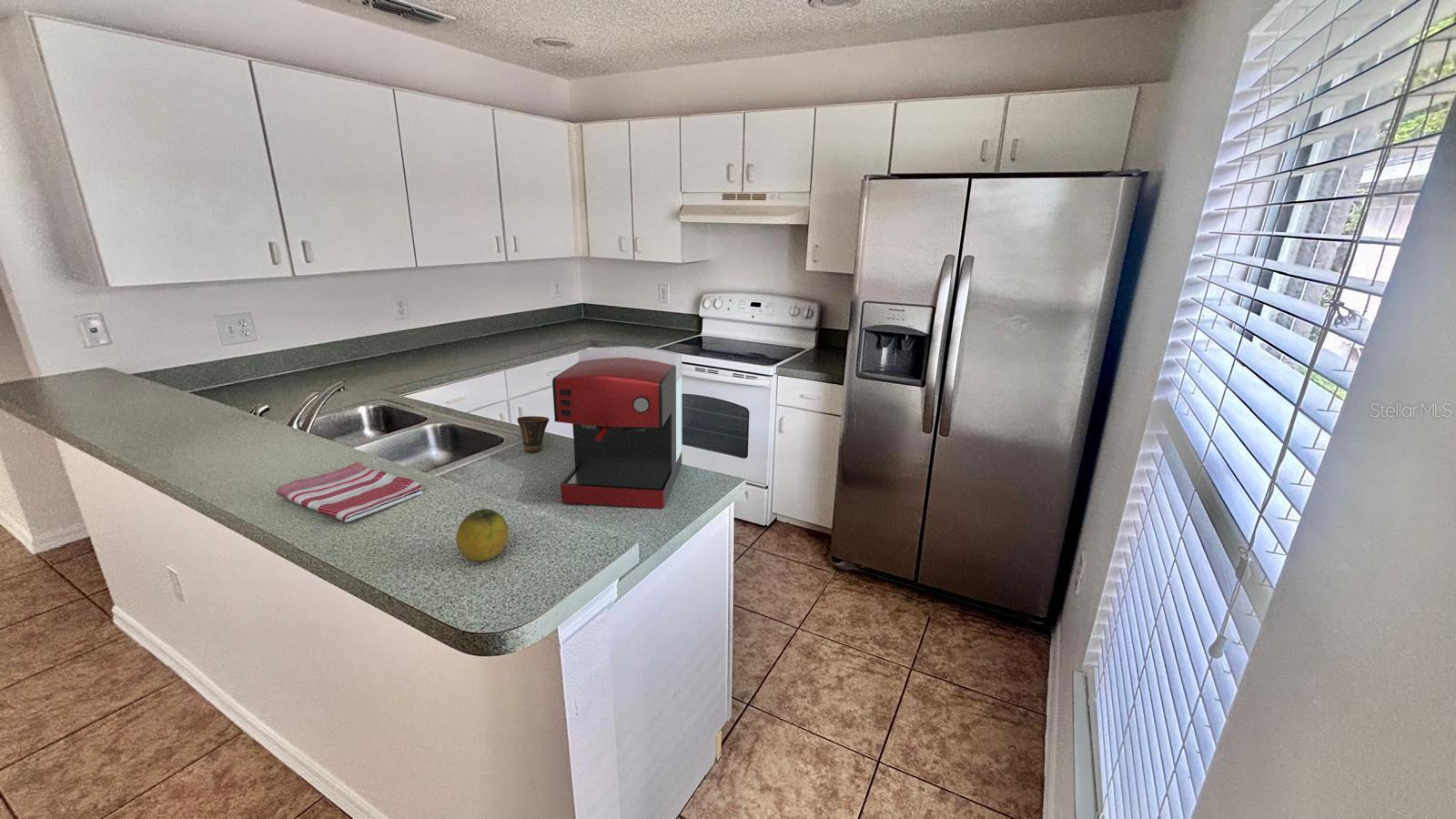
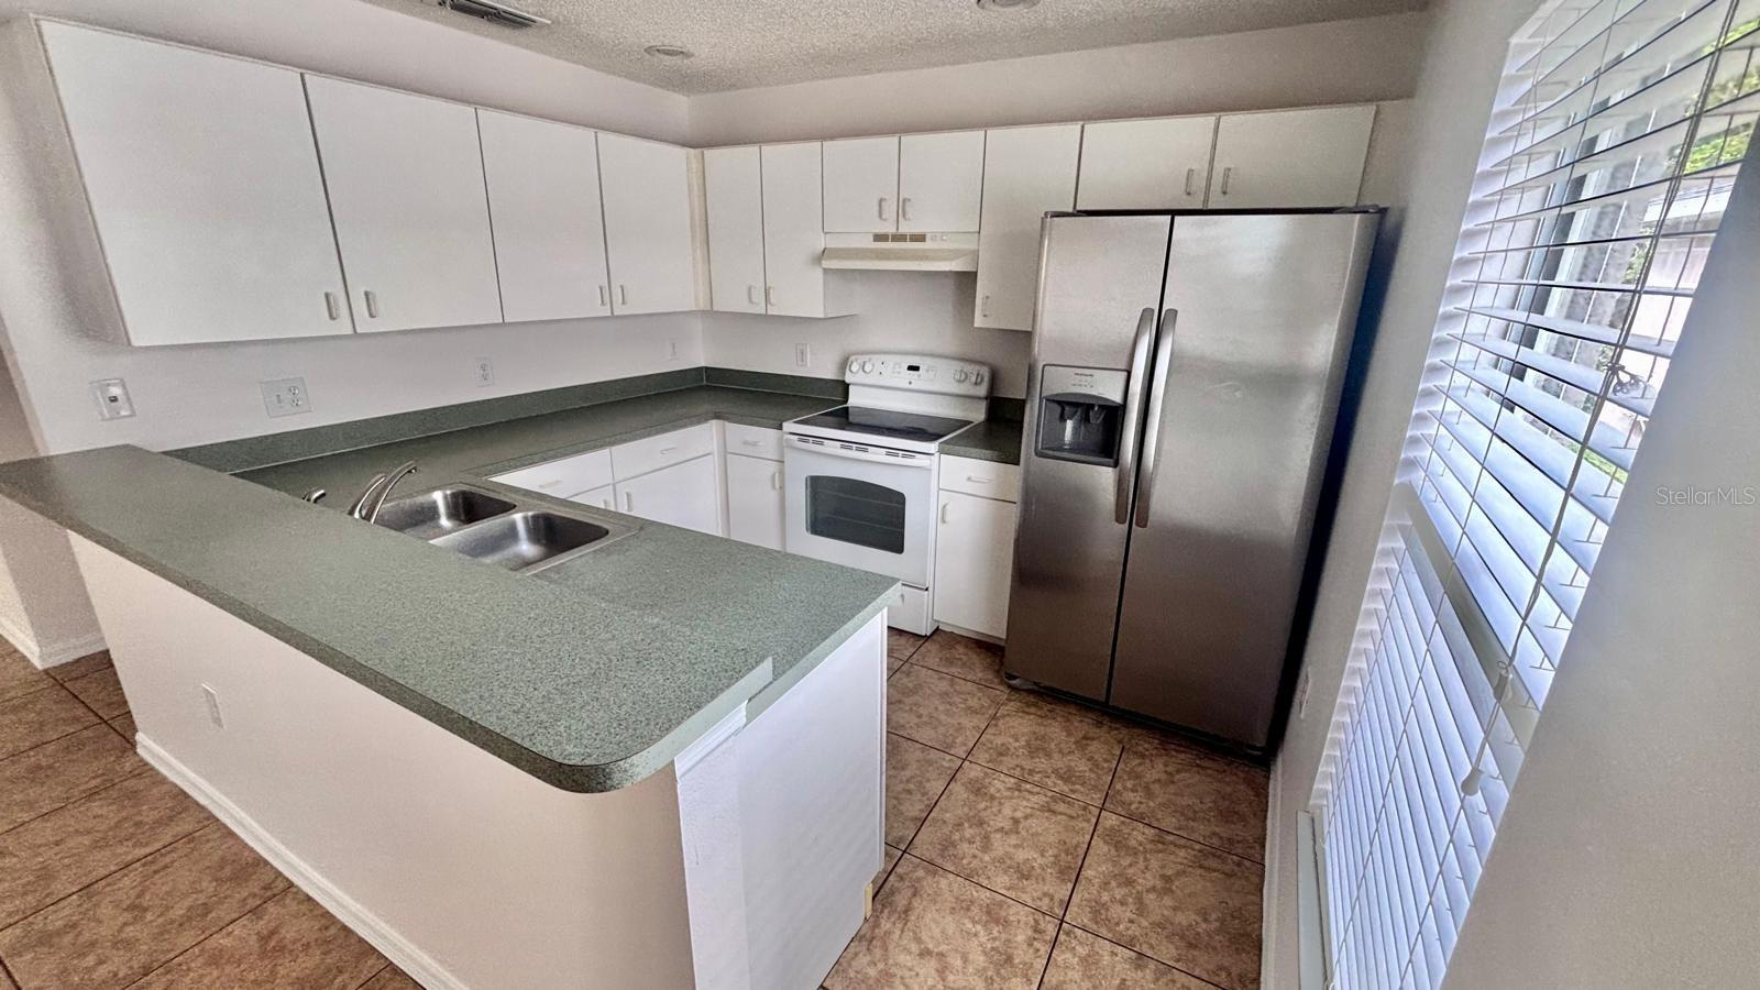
- dish towel [275,461,423,523]
- cup [516,415,550,452]
- coffee maker [551,345,682,510]
- fruit [455,508,510,561]
